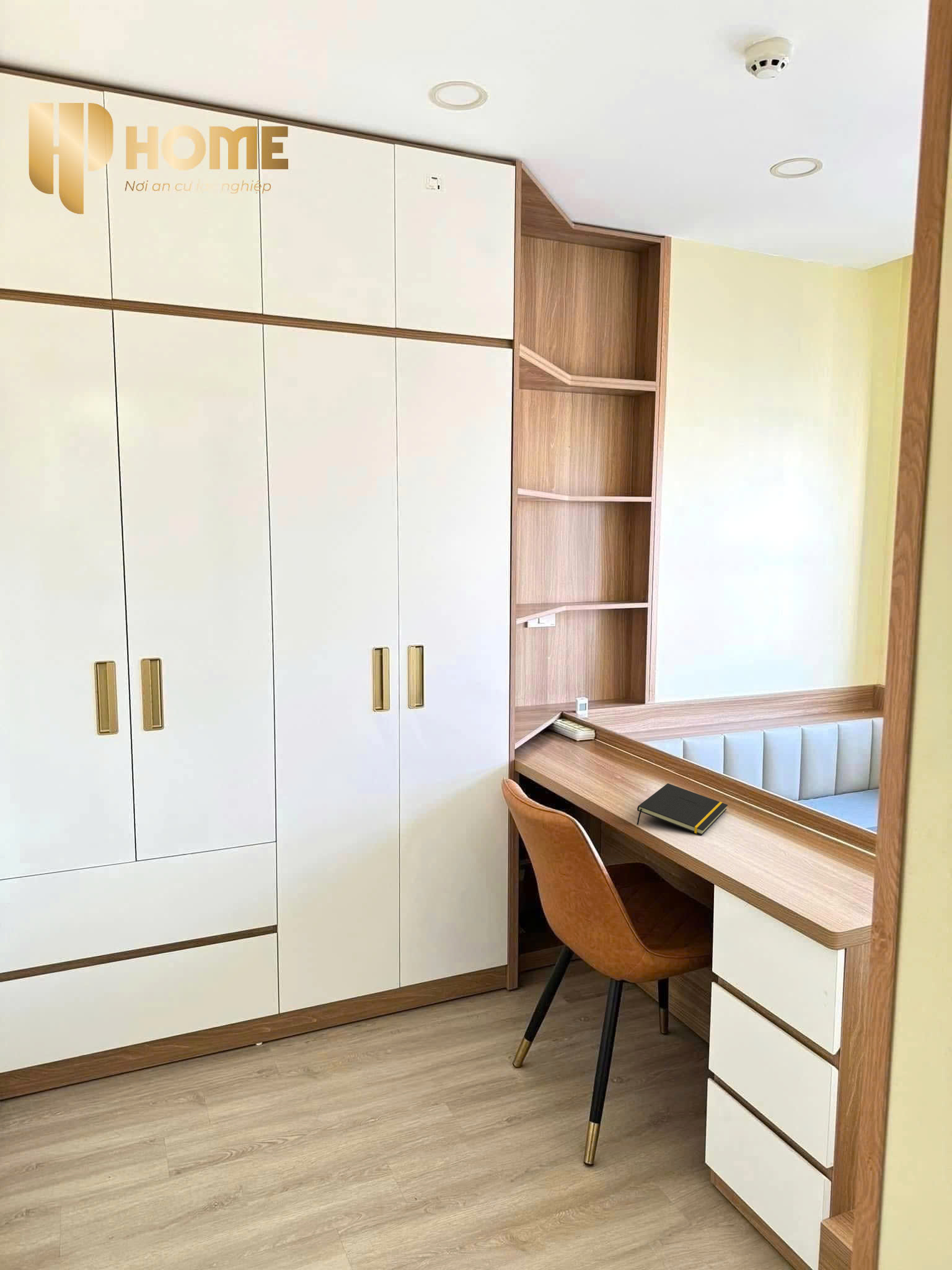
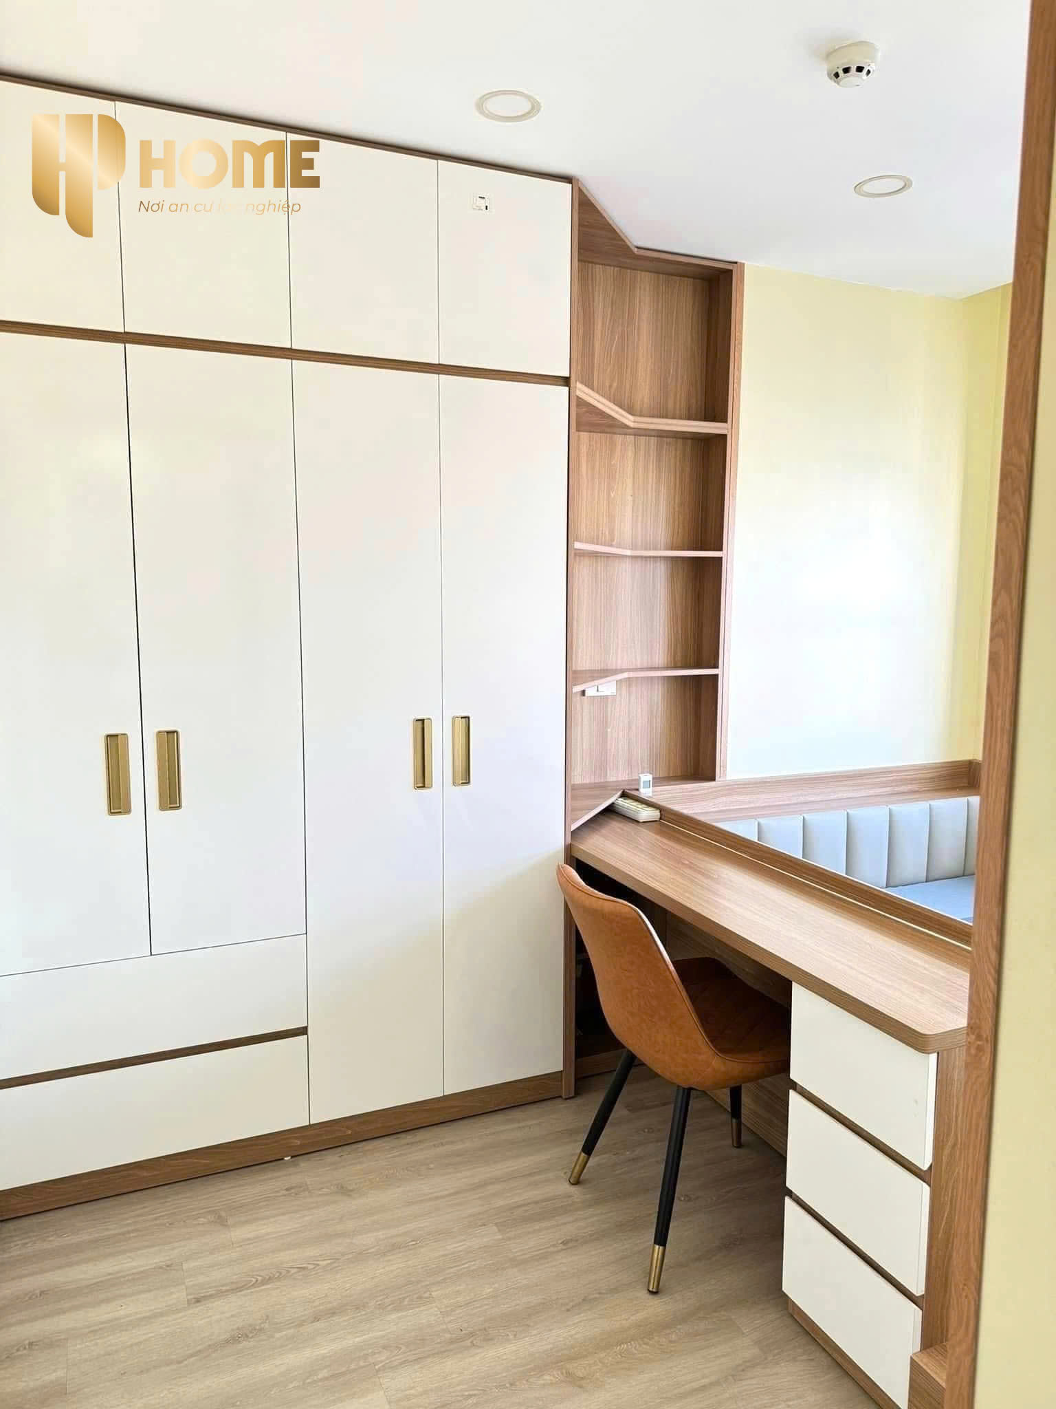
- notepad [637,783,728,836]
